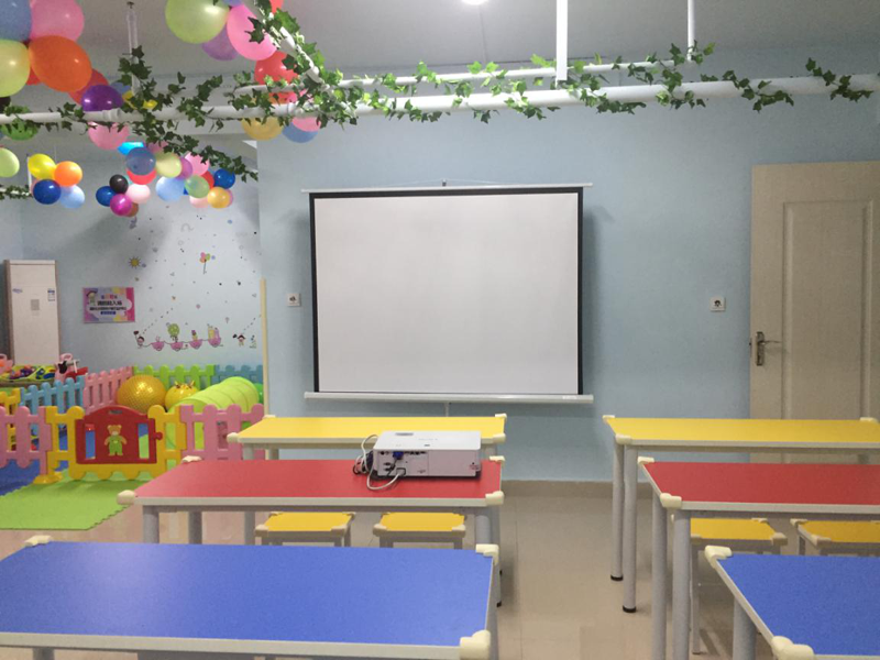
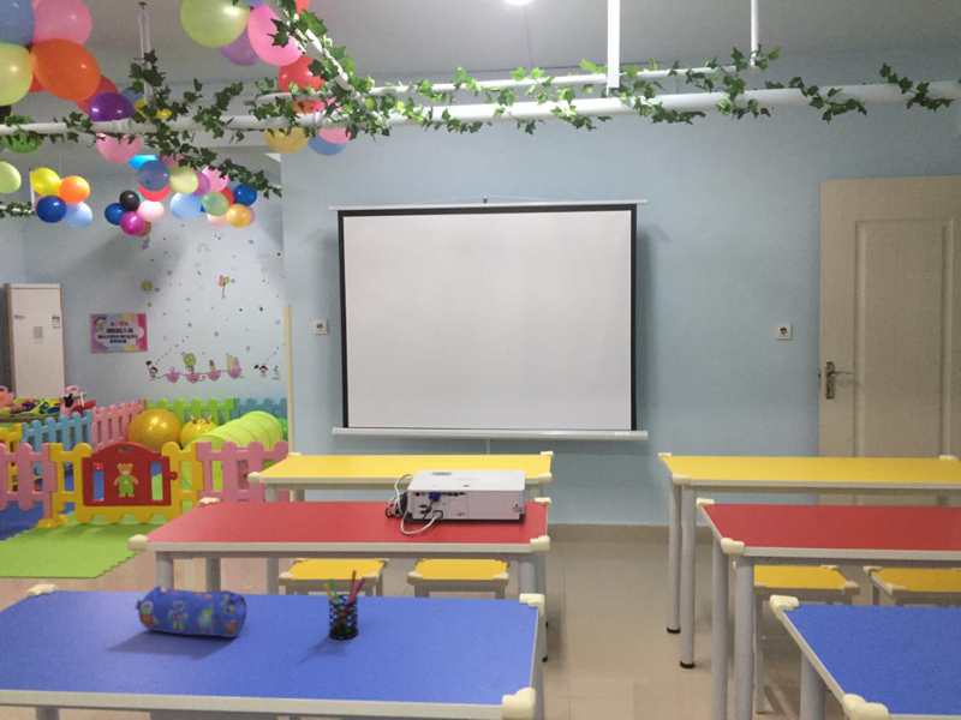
+ pen holder [323,569,368,640]
+ pencil case [133,583,247,638]
